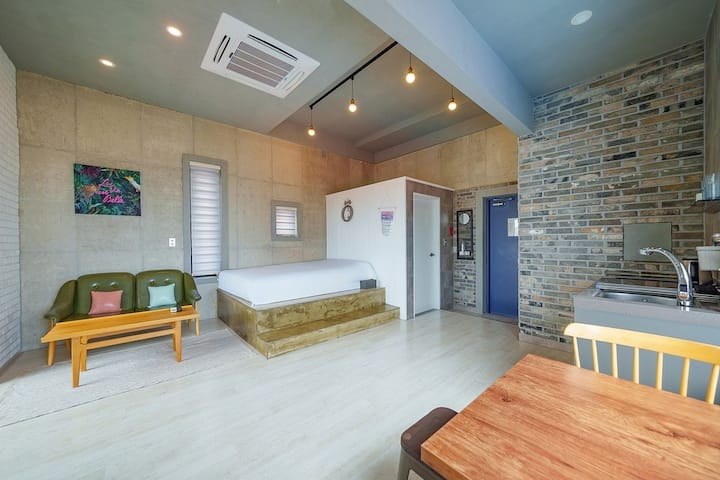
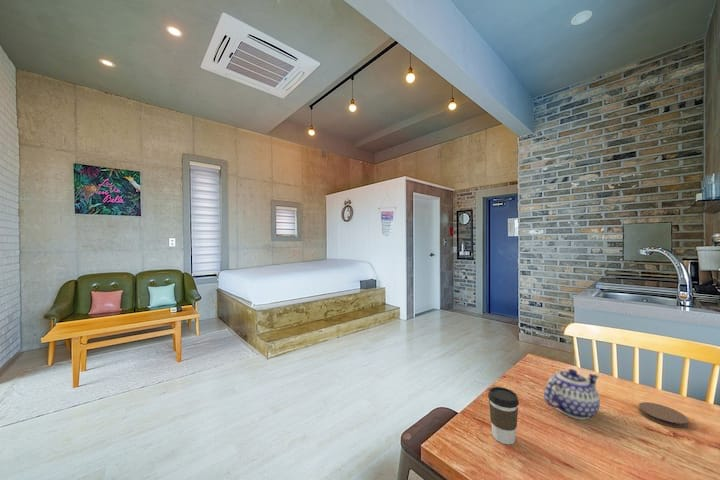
+ coaster [638,401,689,429]
+ teapot [543,368,601,421]
+ coffee cup [487,386,520,445]
